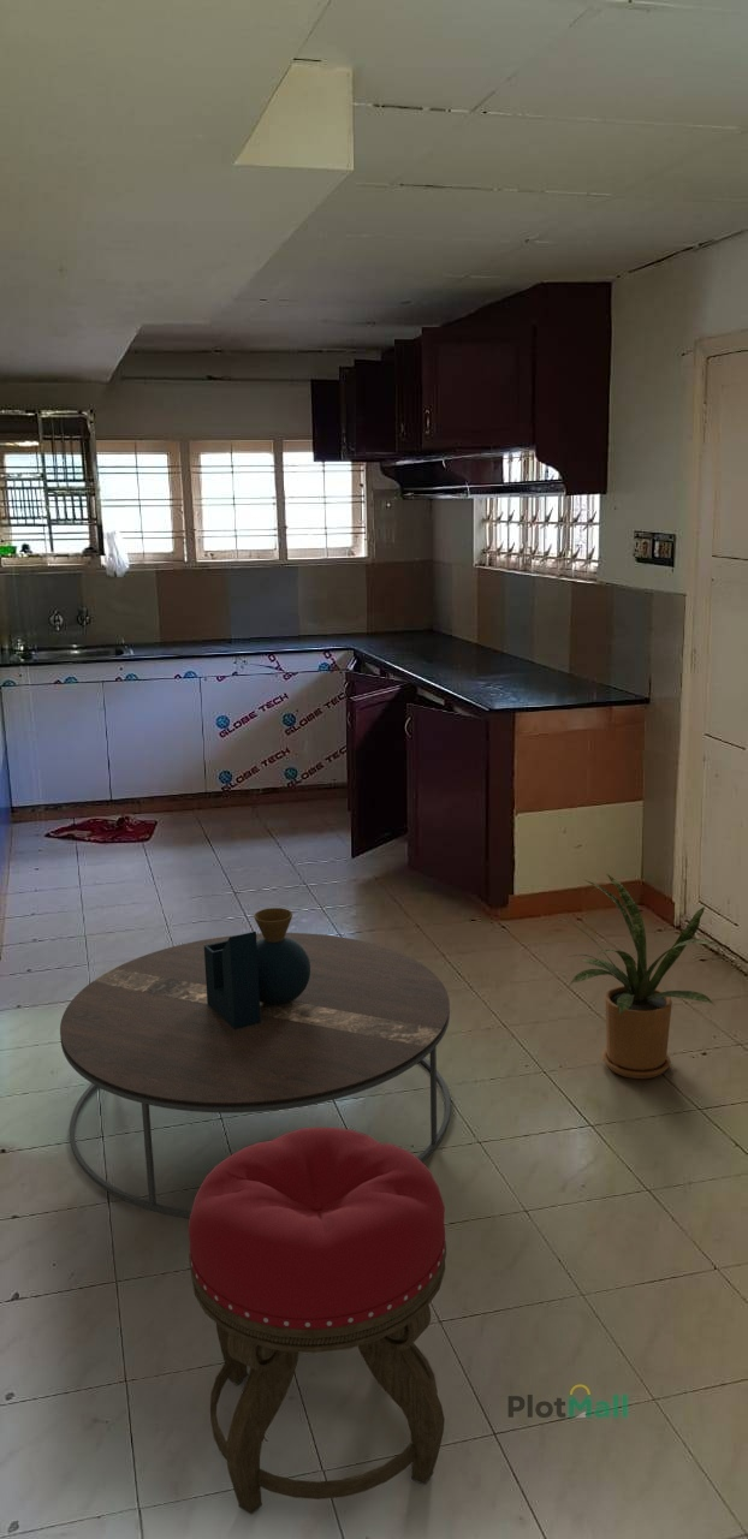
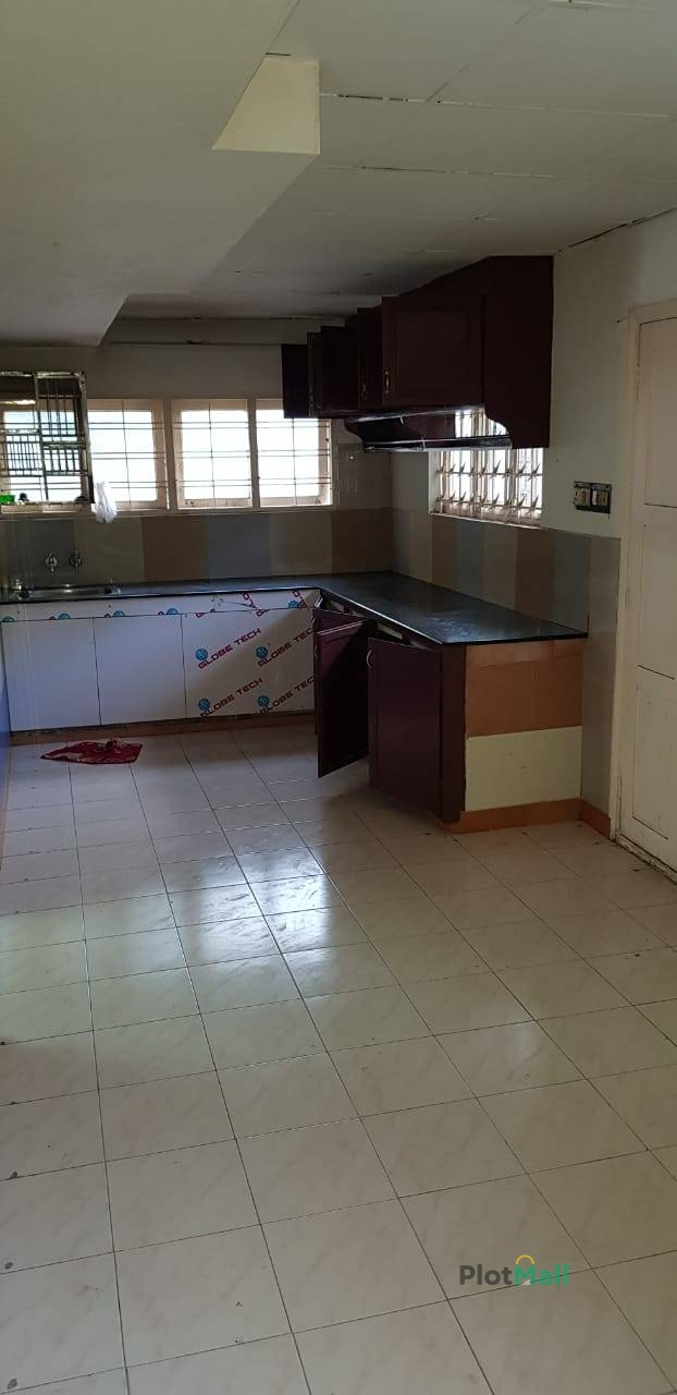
- house plant [553,873,718,1080]
- coffee table [59,907,452,1219]
- stool [186,1127,447,1515]
